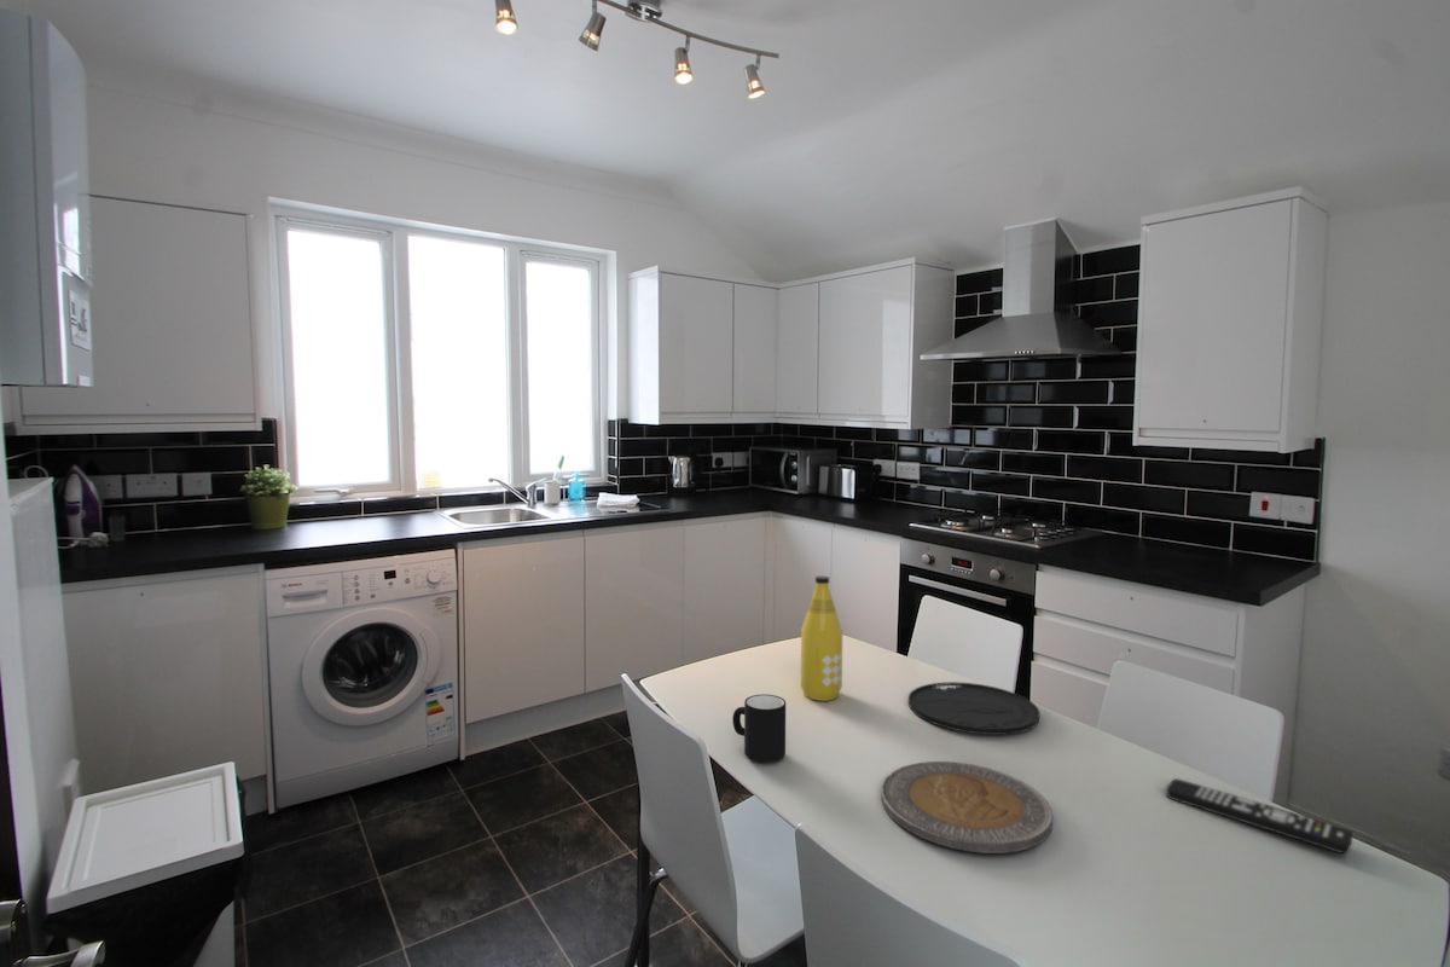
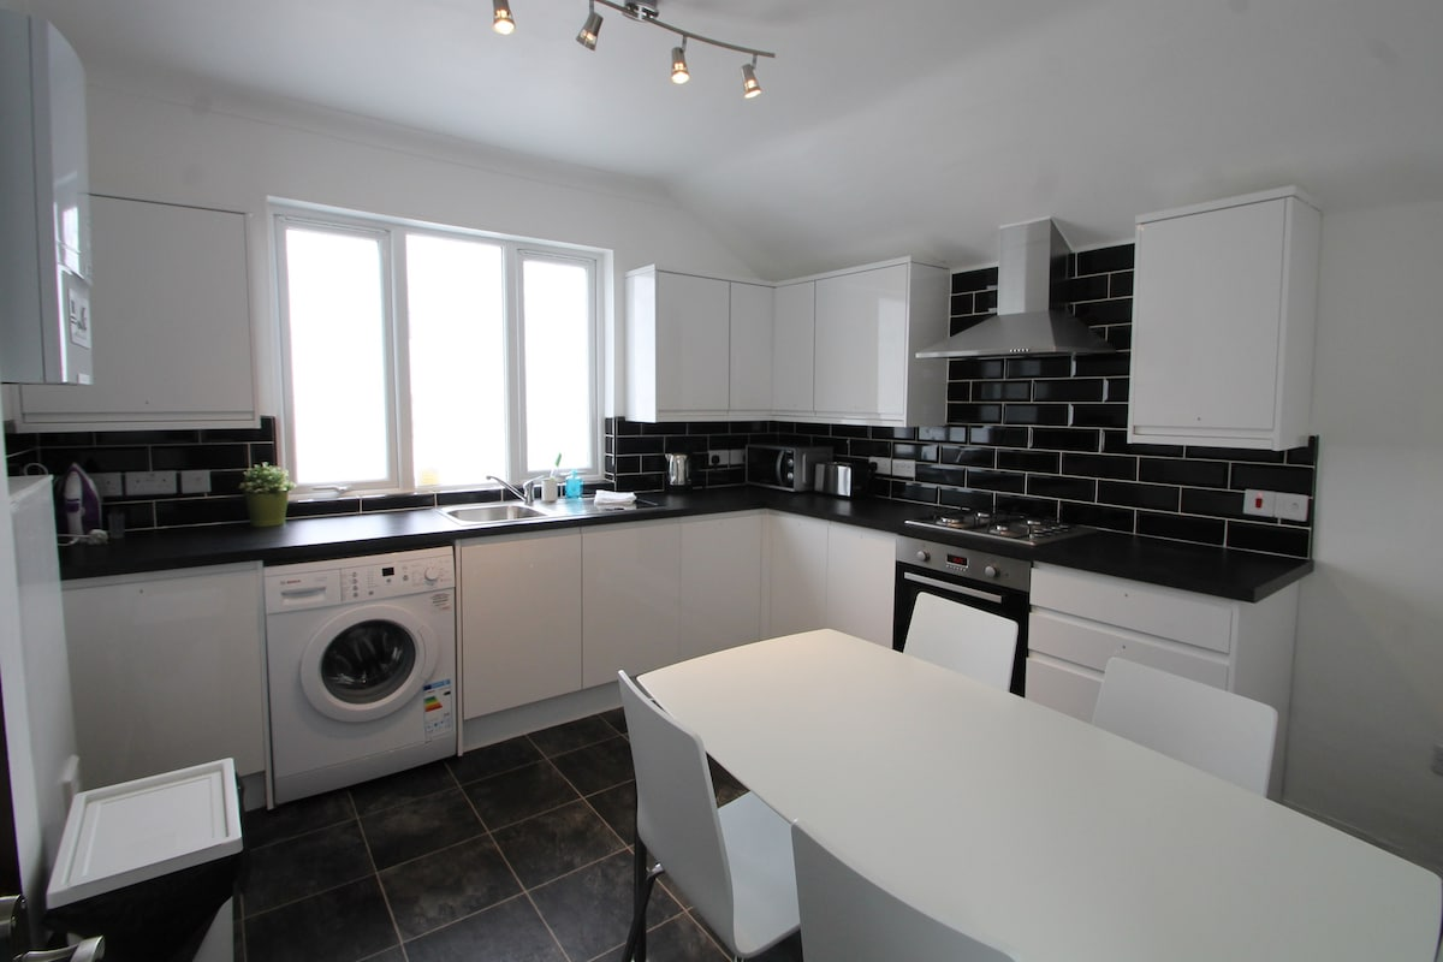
- plate [880,760,1054,855]
- mug [731,694,787,764]
- bottle [800,575,843,702]
- plate [907,681,1040,736]
- remote control [1165,777,1355,856]
